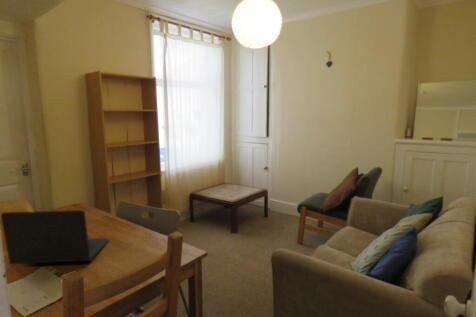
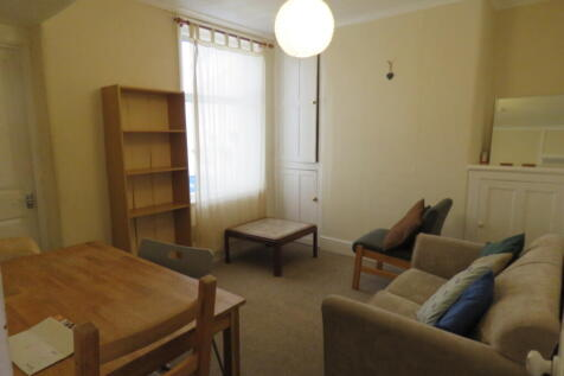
- laptop [0,209,110,265]
